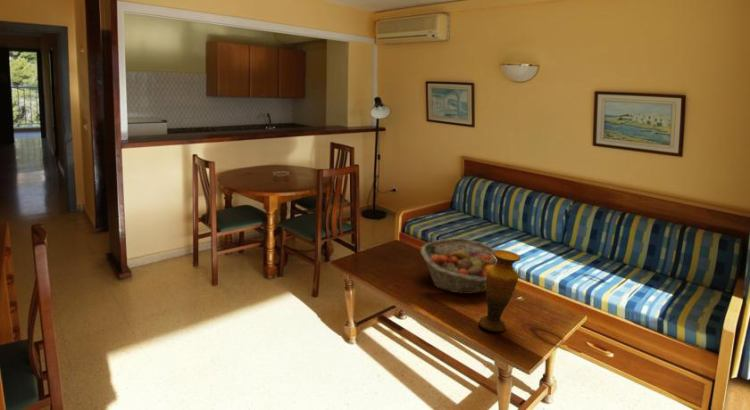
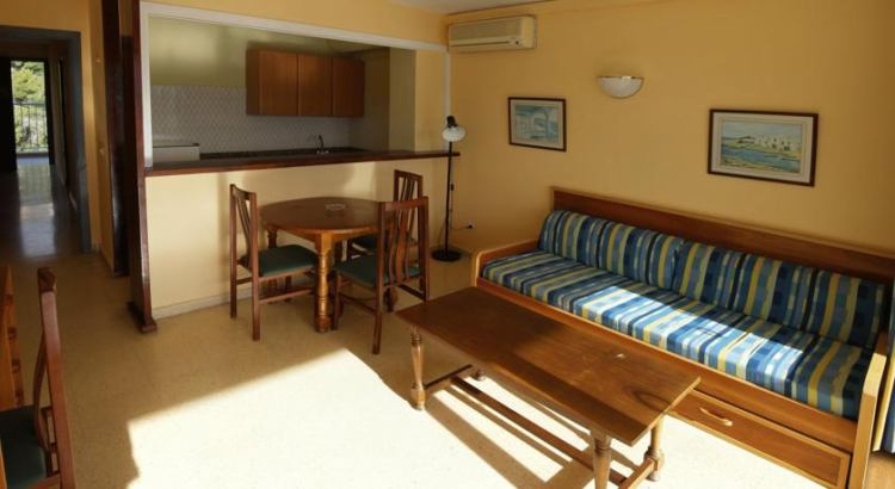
- fruit basket [419,237,497,295]
- vase [477,249,522,333]
